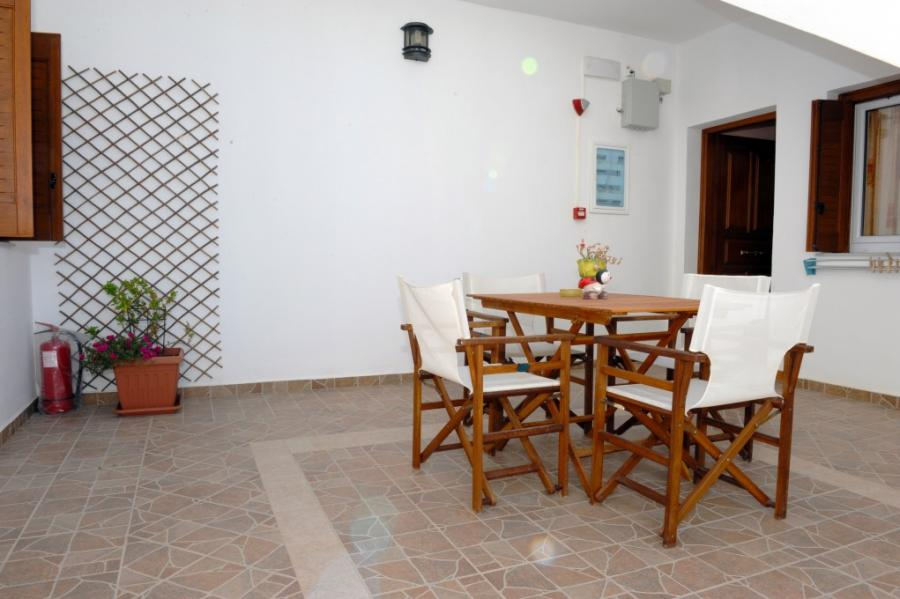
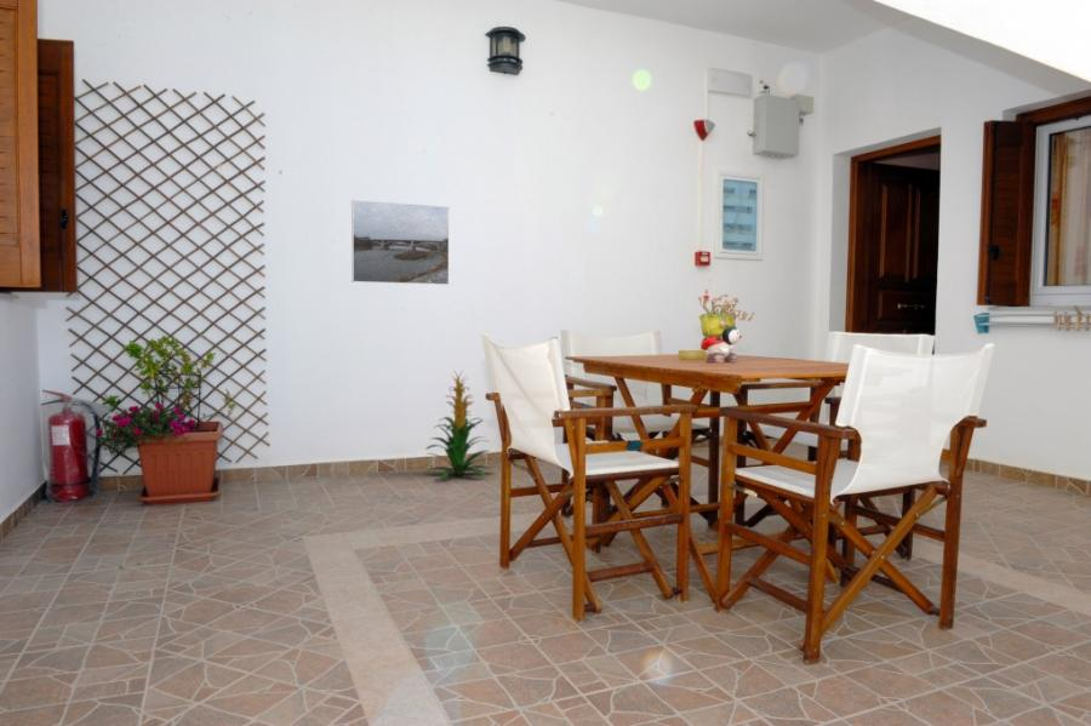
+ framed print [350,199,451,286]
+ indoor plant [422,370,497,479]
